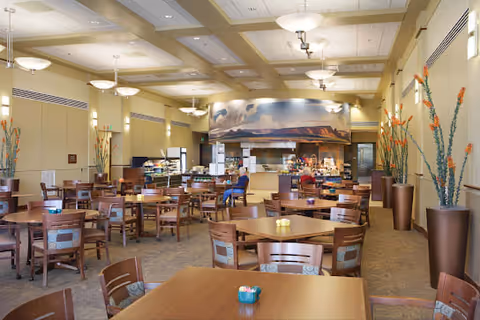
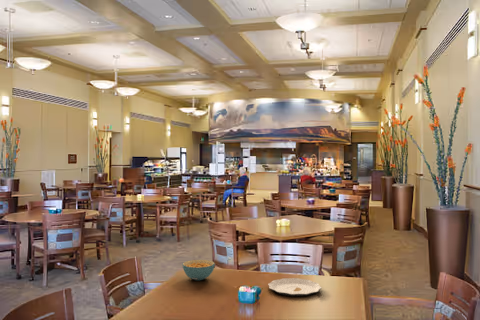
+ plate [267,277,323,297]
+ cereal bowl [181,259,216,281]
